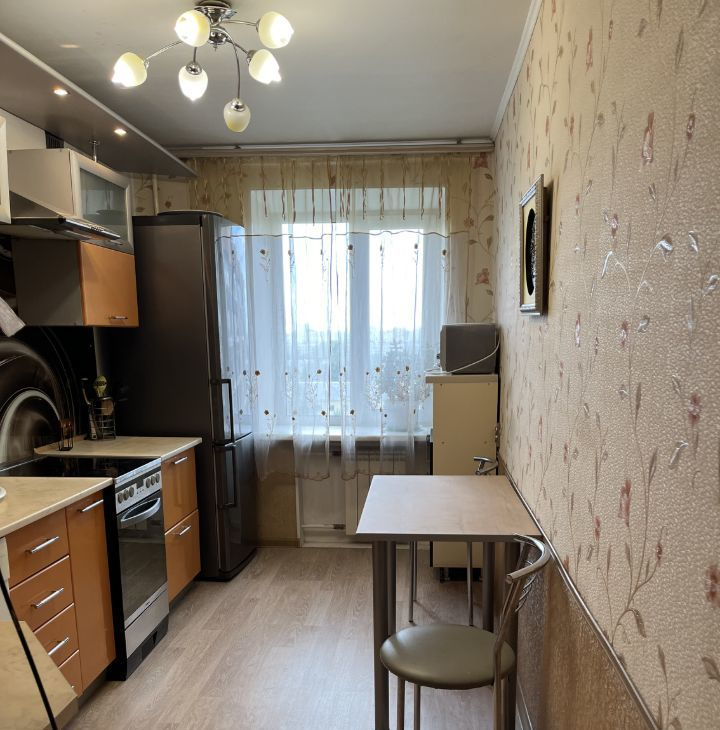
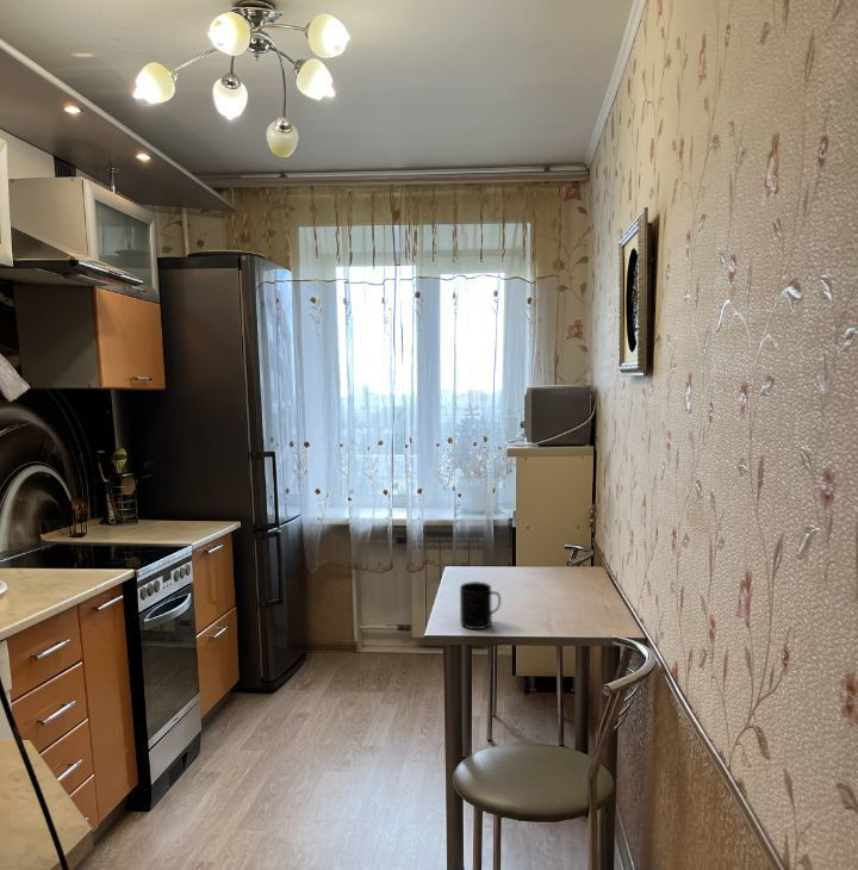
+ mug [459,580,502,630]
